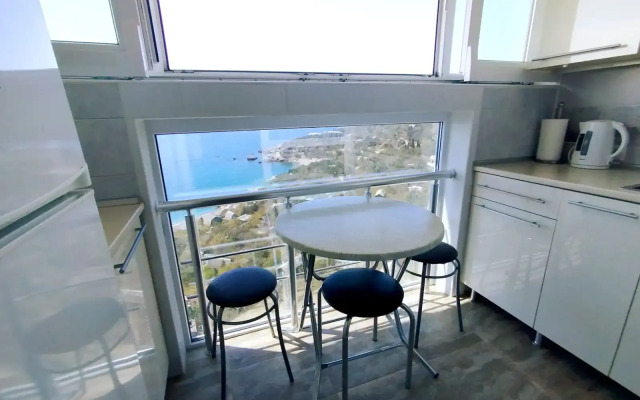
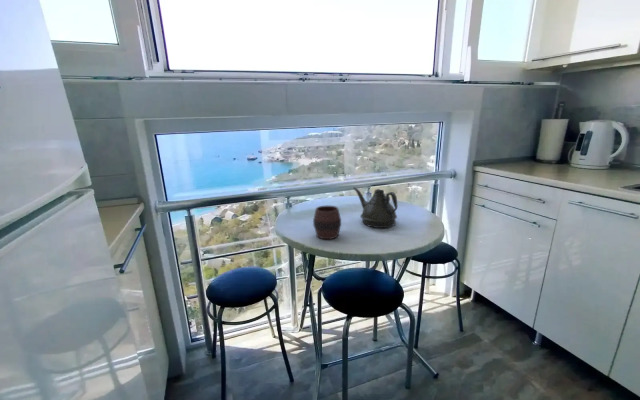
+ teapot [352,186,398,229]
+ cup [312,205,342,240]
